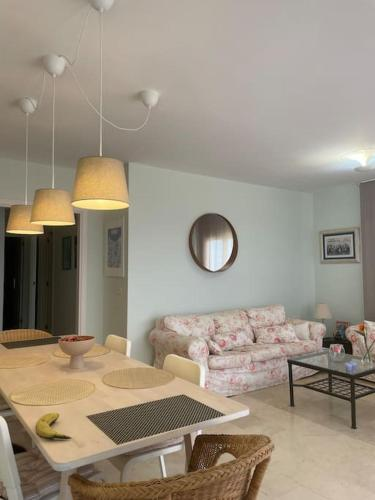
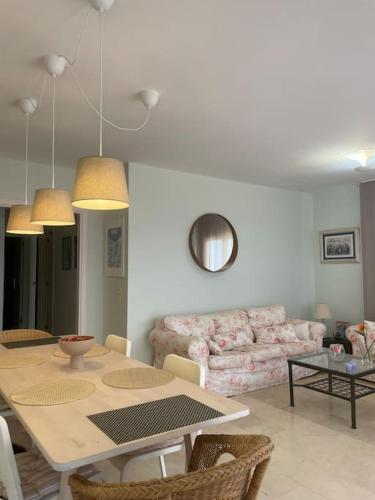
- banana [35,412,73,440]
